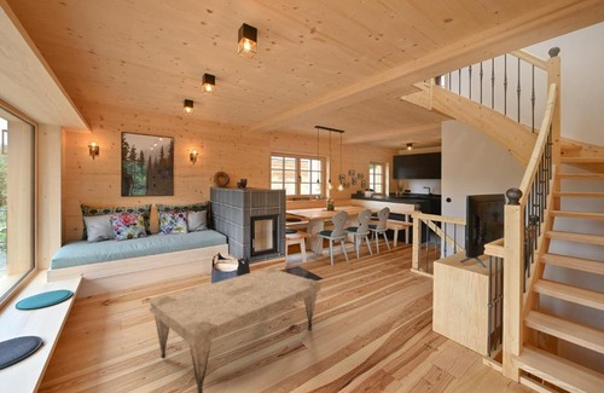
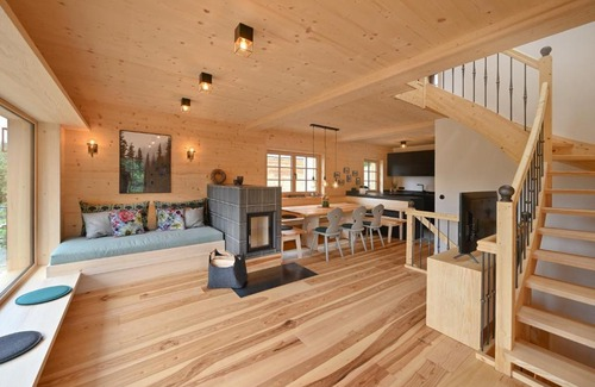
- coffee table [149,266,323,393]
